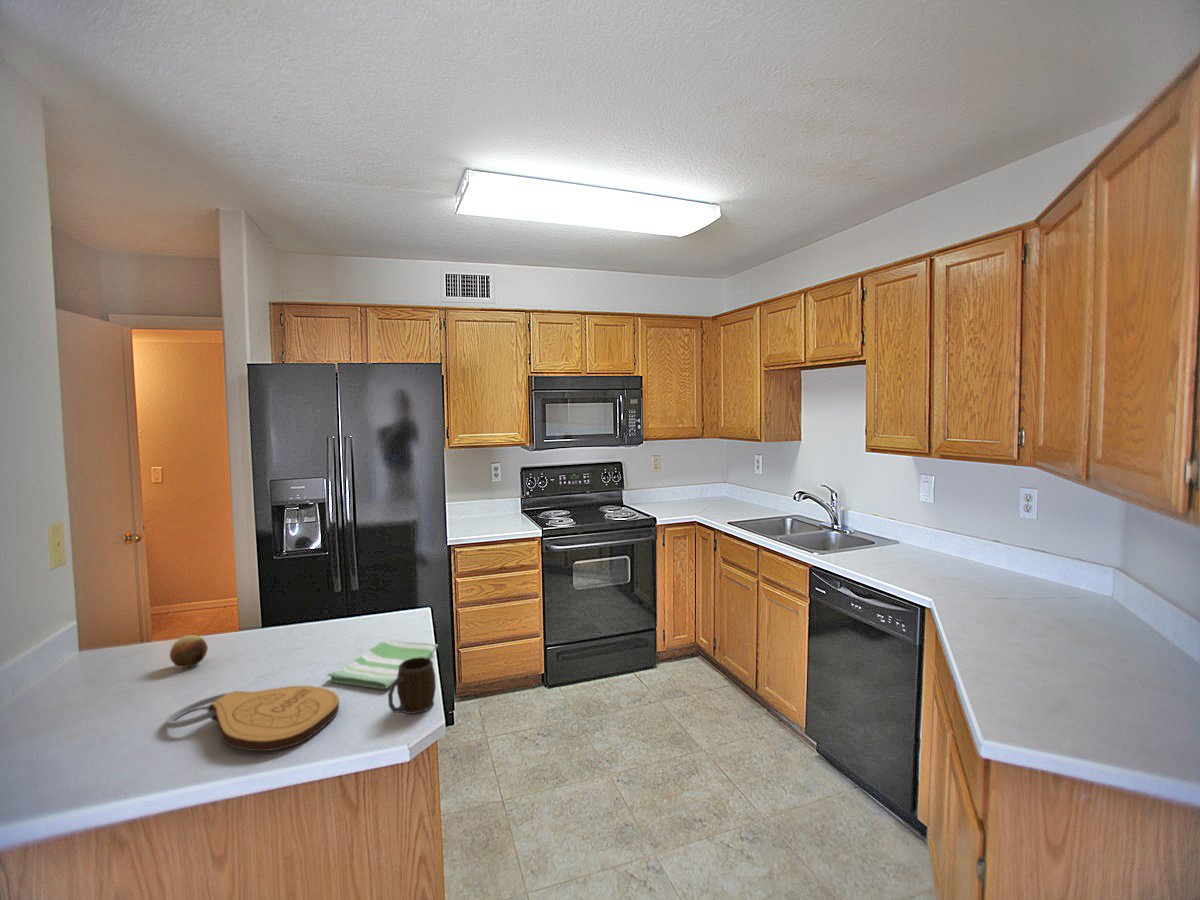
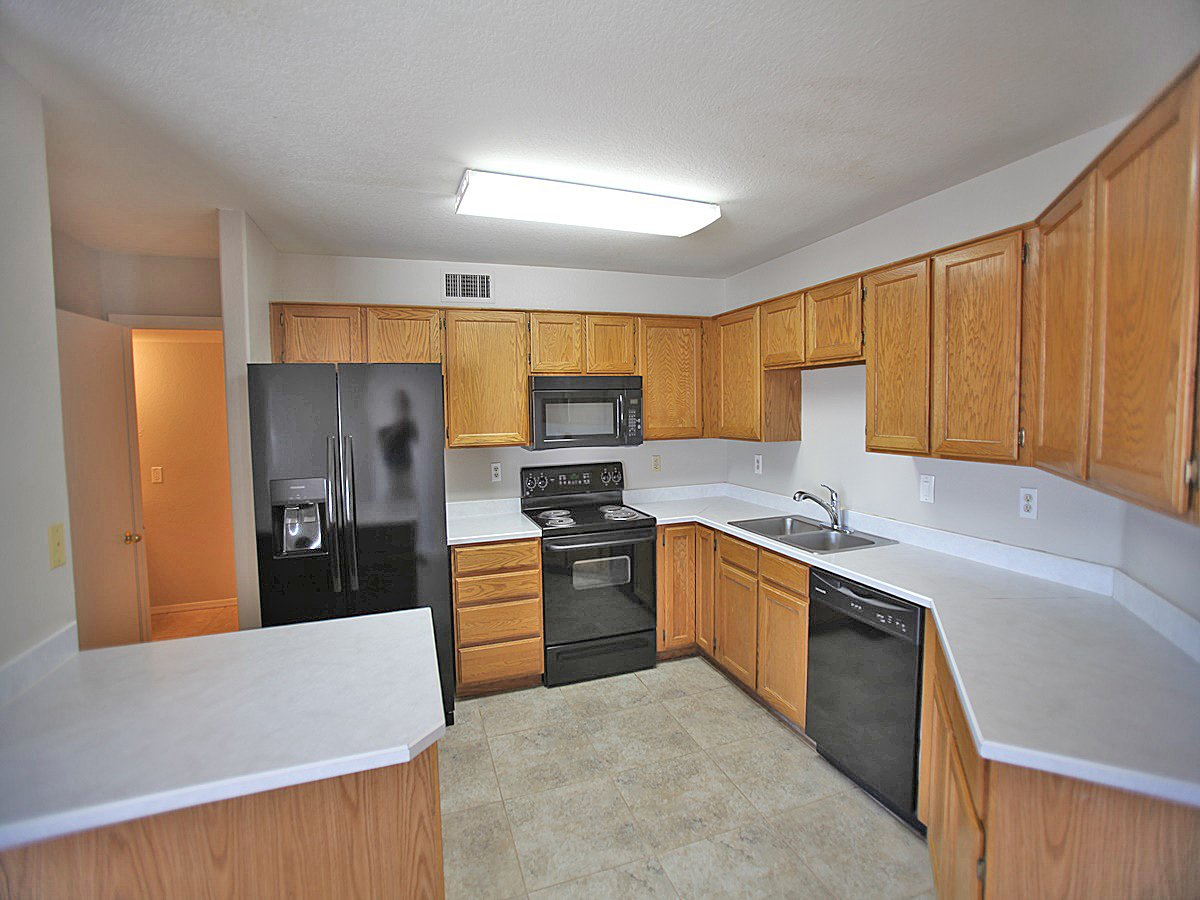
- key chain [165,685,340,752]
- dish towel [326,638,439,690]
- fruit [169,634,209,668]
- mug [387,657,437,715]
